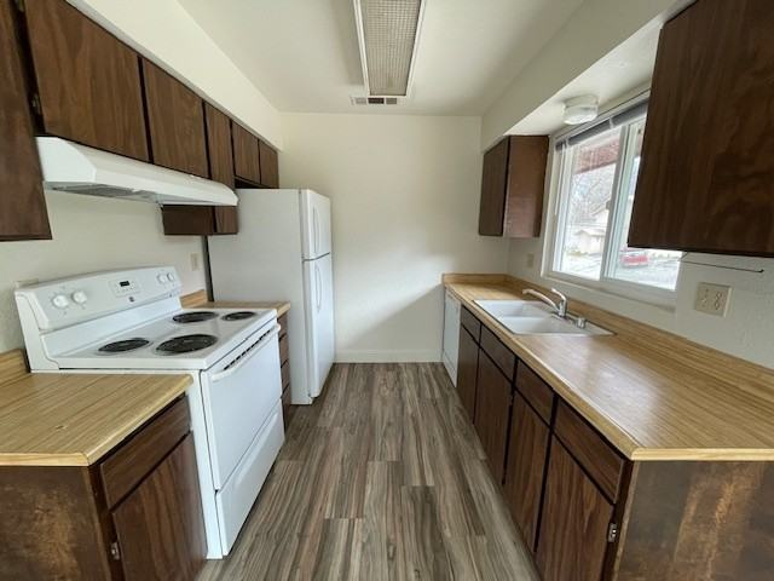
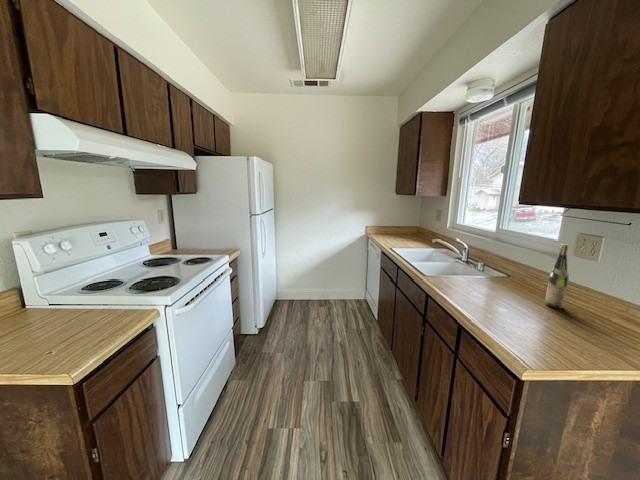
+ wine bottle [544,243,570,310]
